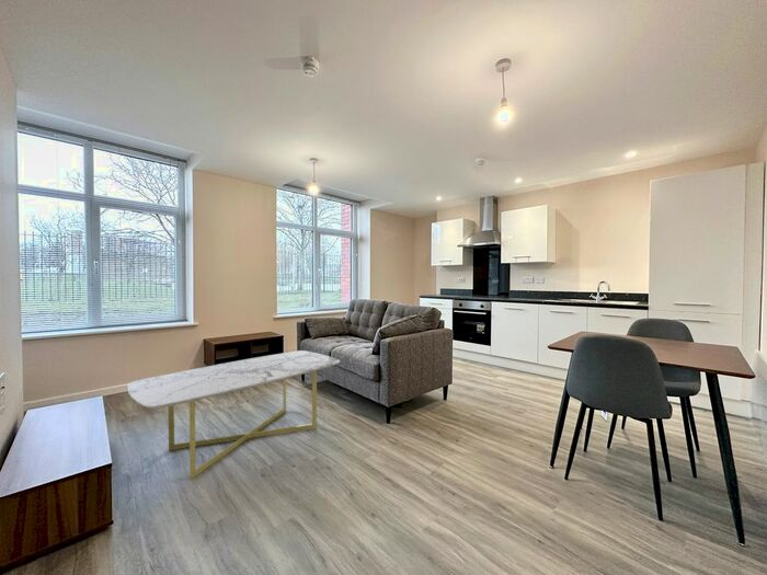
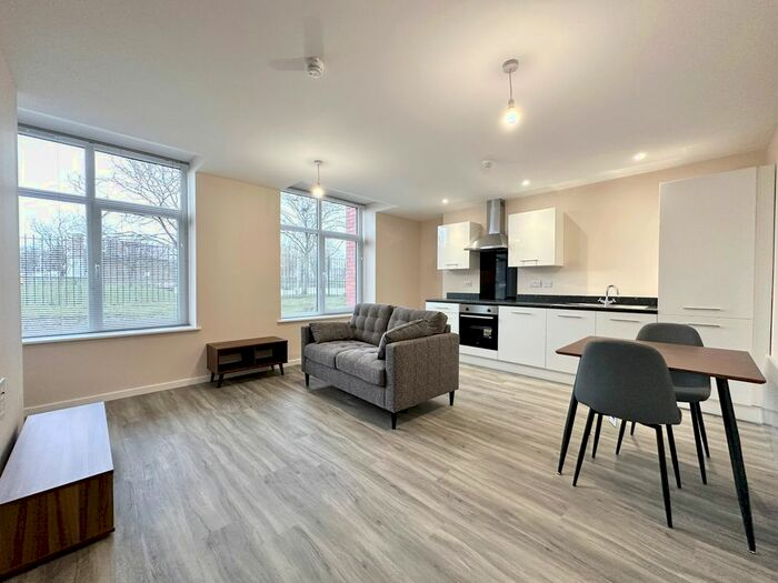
- coffee table [126,349,341,480]
